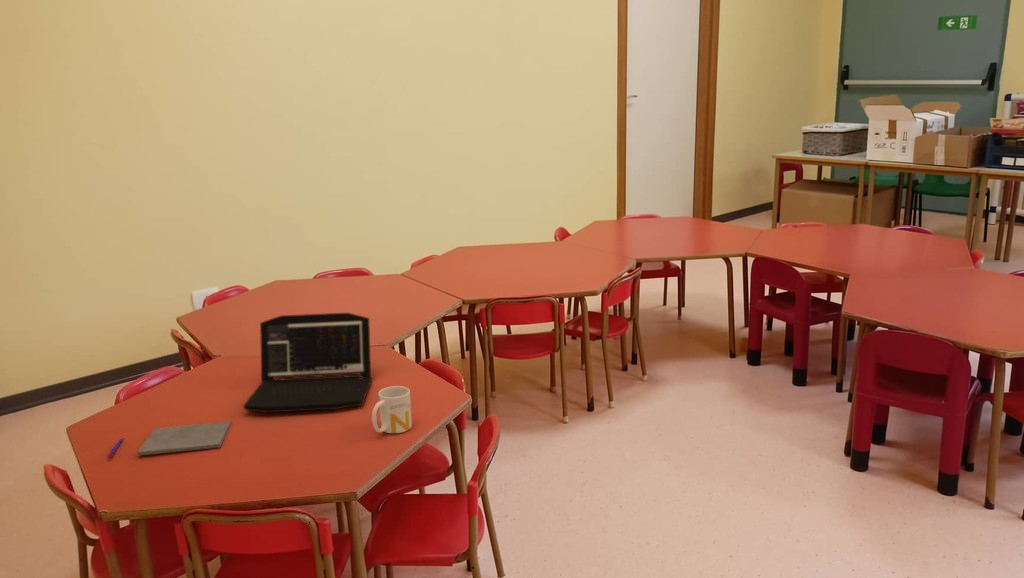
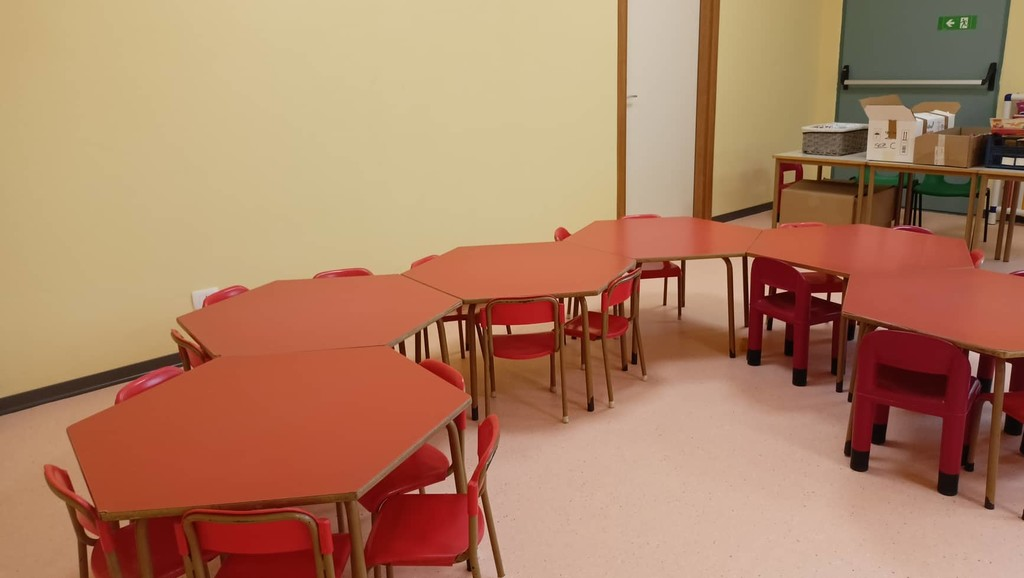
- pen [106,436,125,459]
- notepad [136,420,232,456]
- laptop [242,312,373,414]
- mug [371,385,413,434]
